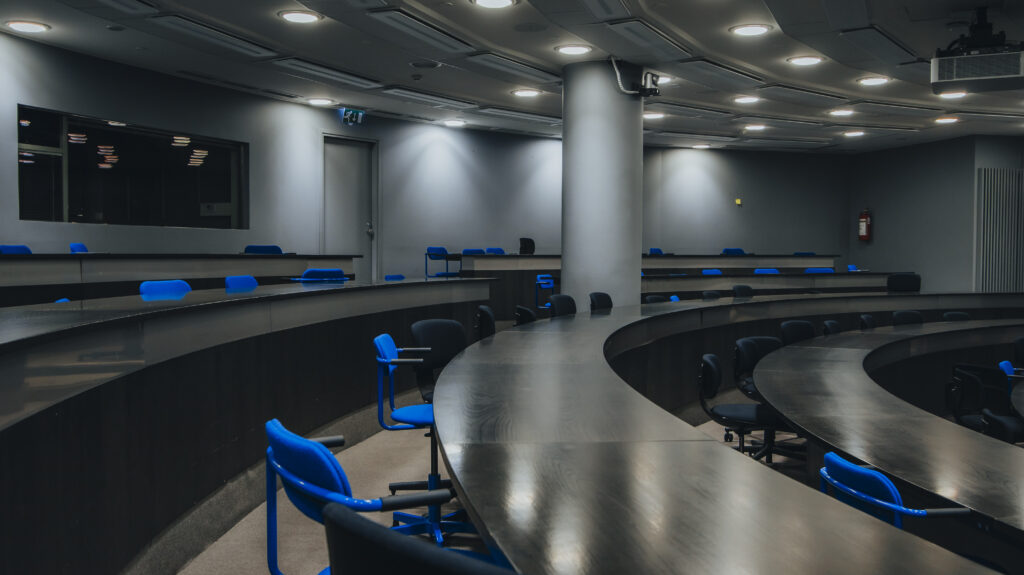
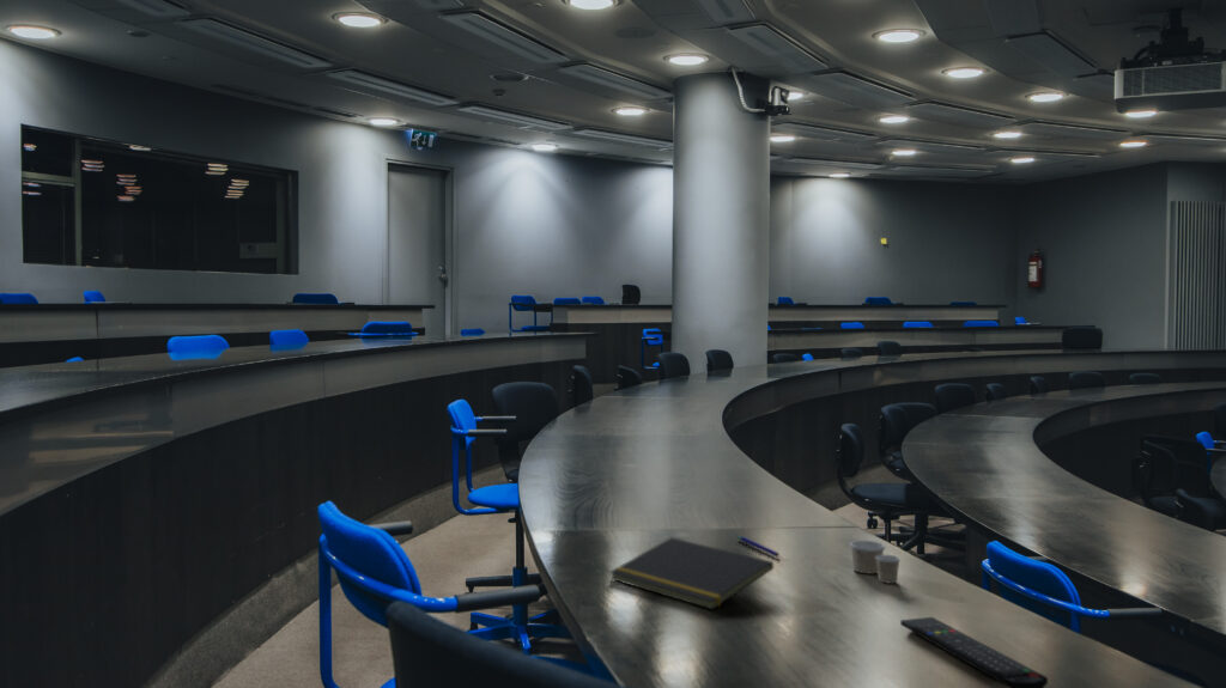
+ remote control [900,616,1049,688]
+ paper cup [849,540,902,584]
+ pen [736,534,781,558]
+ notepad [608,536,775,610]
